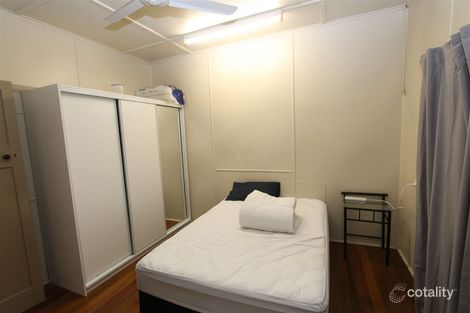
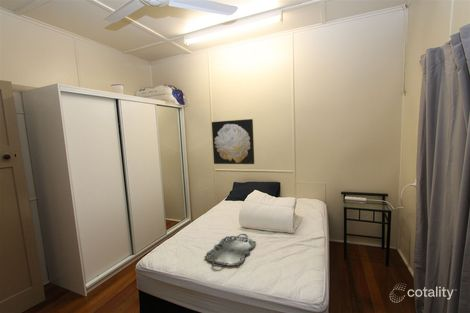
+ wall art [211,118,255,165]
+ serving tray [204,233,257,267]
